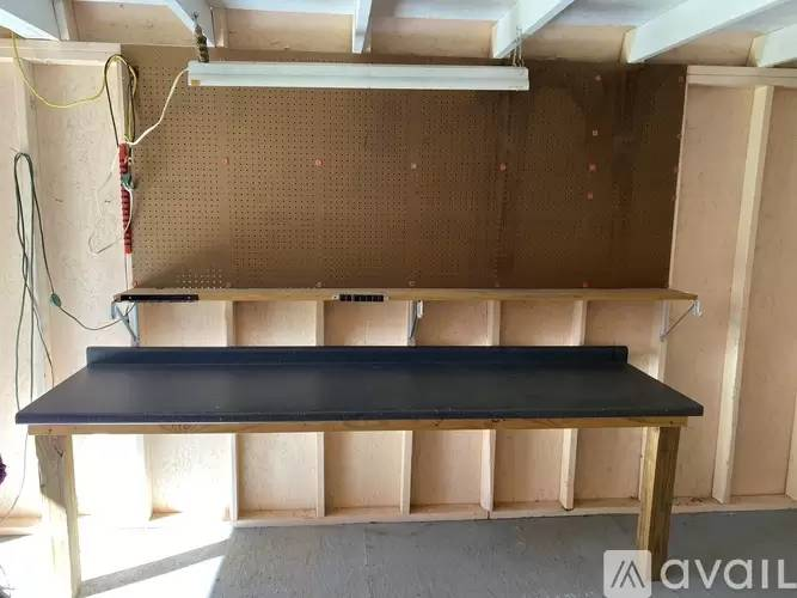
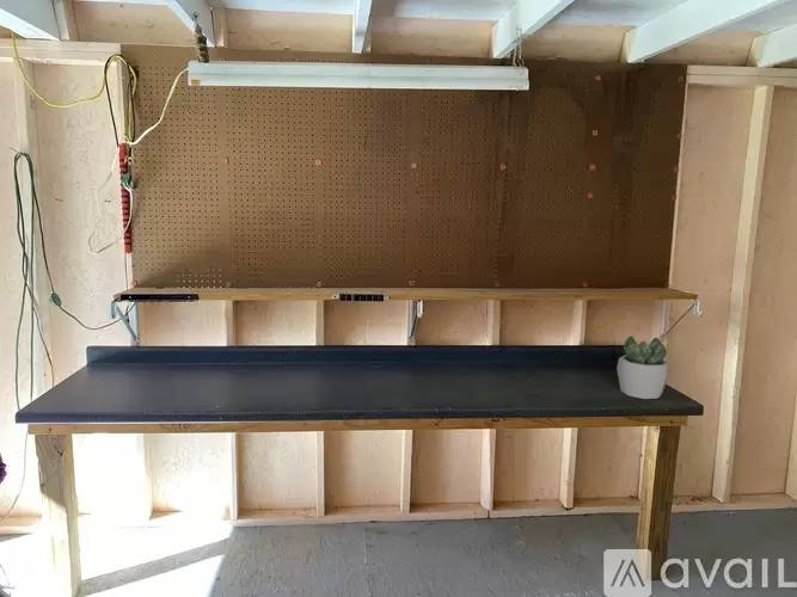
+ succulent plant [615,334,670,400]
